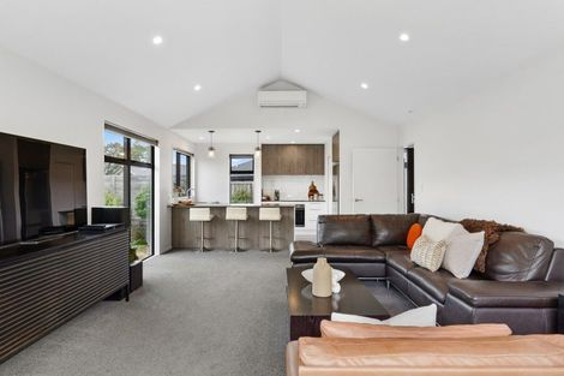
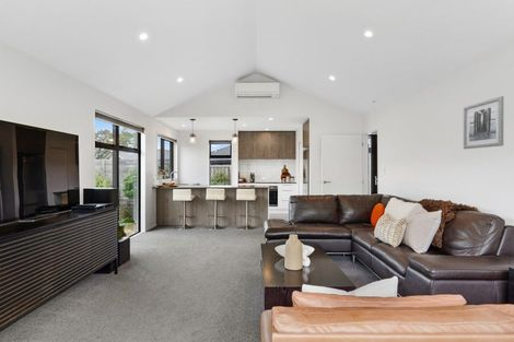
+ wall art [463,95,505,150]
